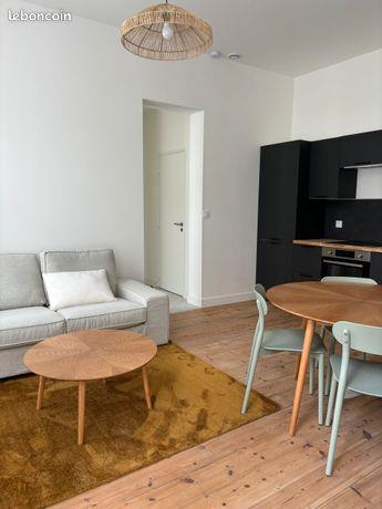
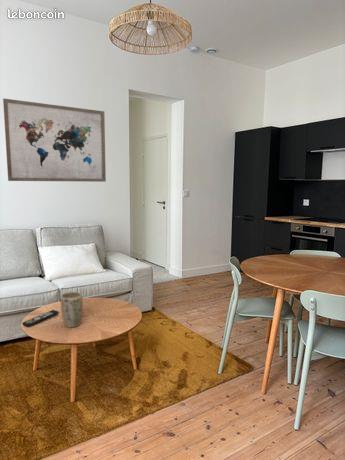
+ remote control [22,309,60,328]
+ plant pot [60,291,84,328]
+ wall art [2,98,107,183]
